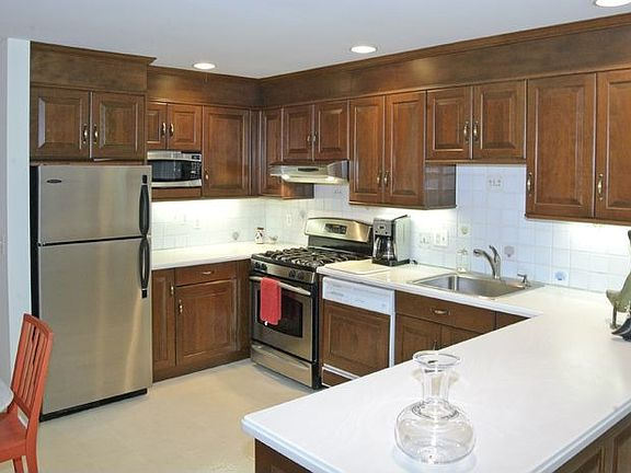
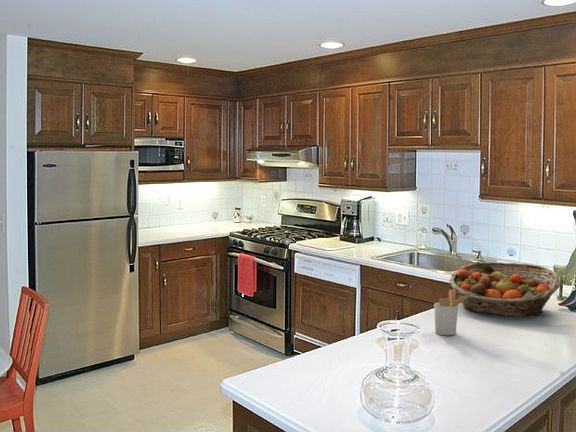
+ fruit basket [448,261,561,318]
+ utensil holder [433,288,471,336]
